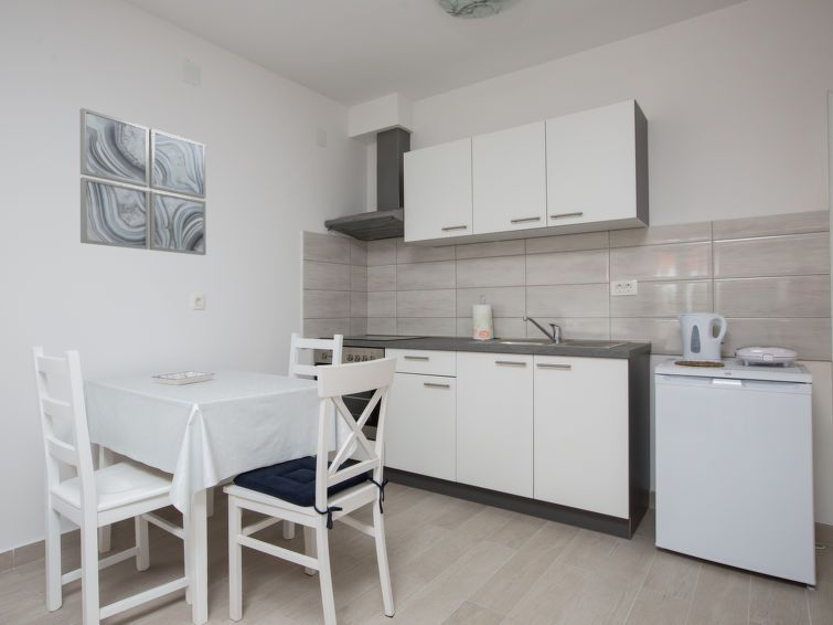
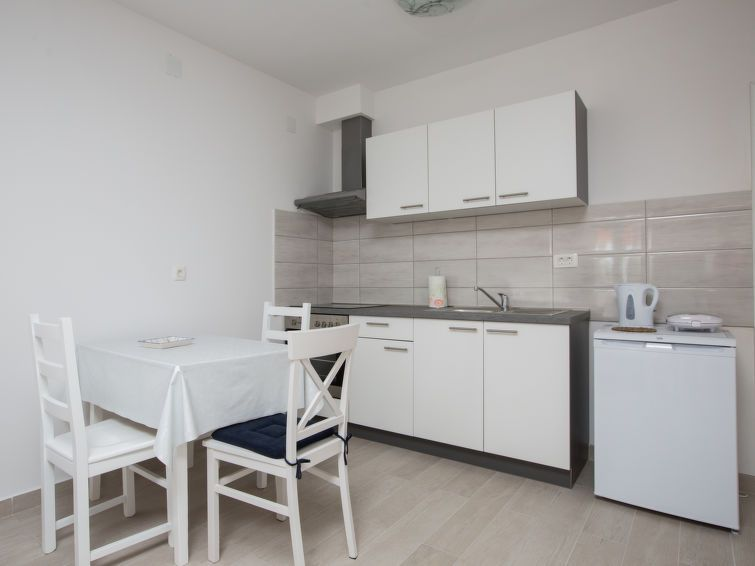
- wall art [79,107,207,256]
